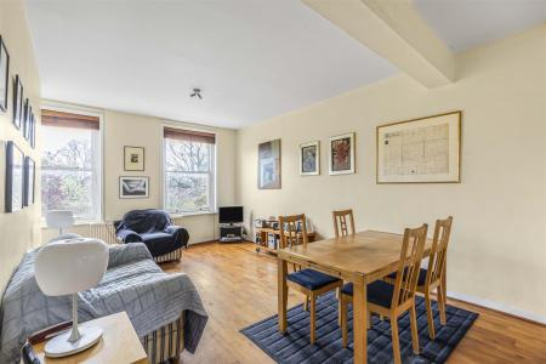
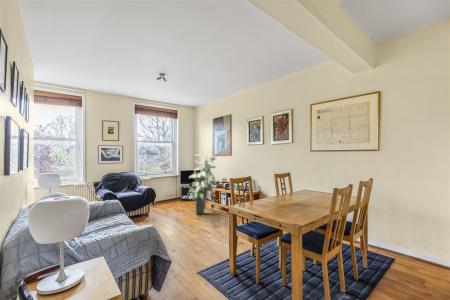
+ indoor plant [188,153,220,215]
